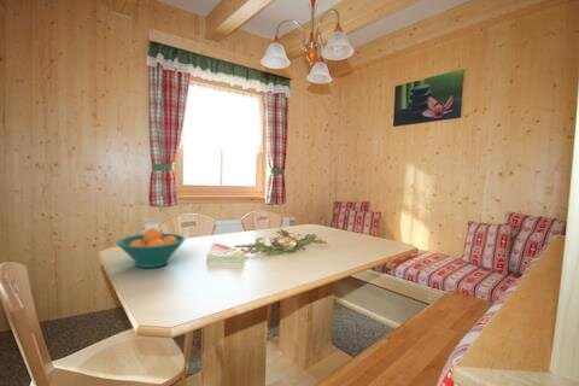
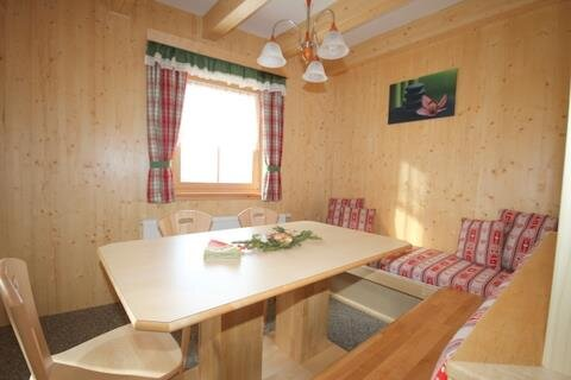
- fruit bowl [116,227,187,269]
